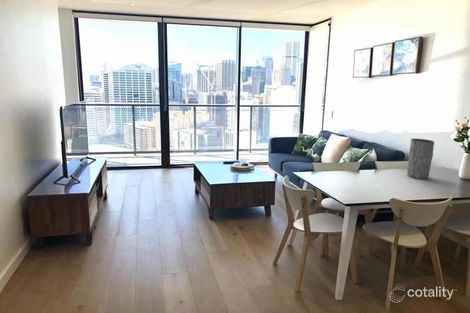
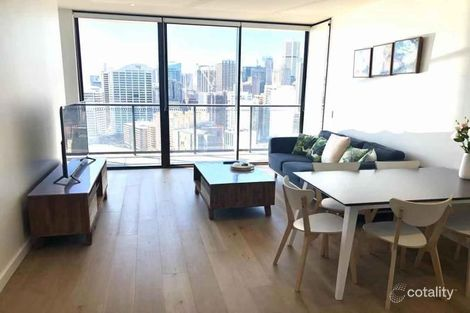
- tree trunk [406,138,435,180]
